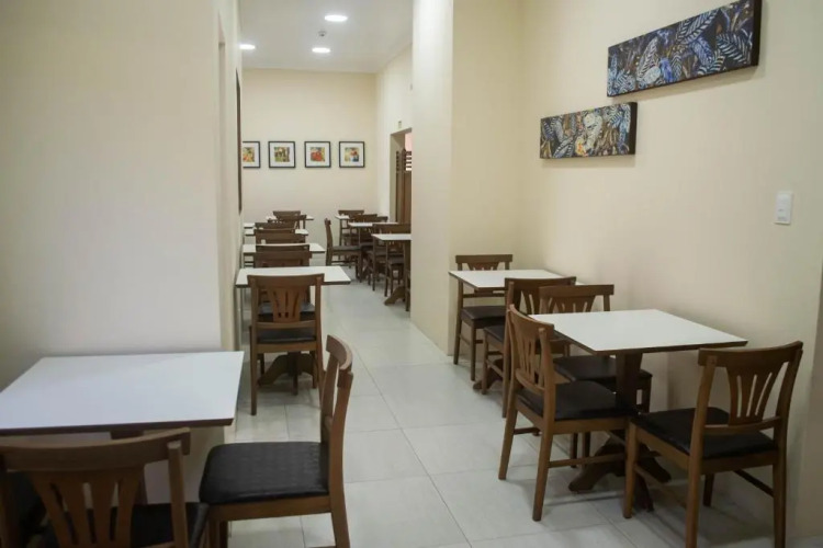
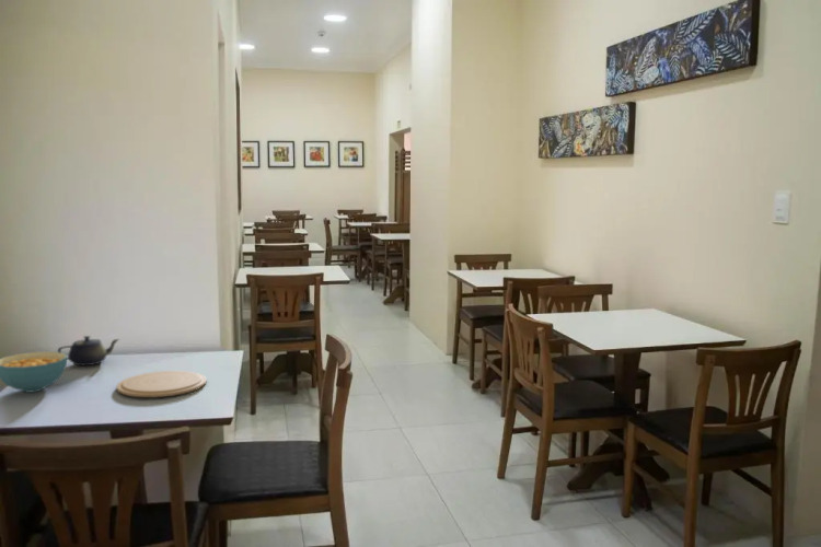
+ plate [115,370,208,398]
+ teapot [57,335,120,366]
+ cereal bowl [0,351,68,394]
